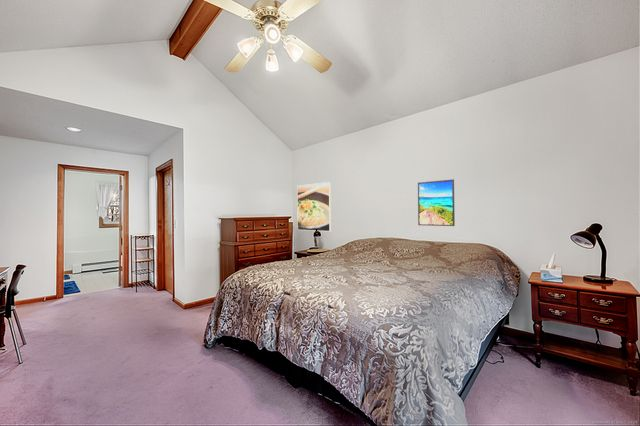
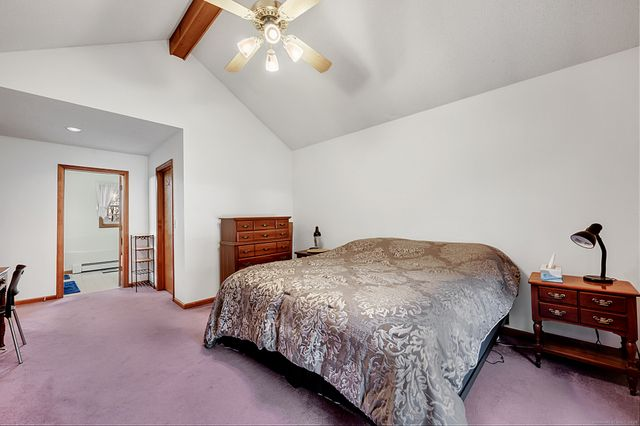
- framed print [417,178,456,227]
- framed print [296,181,332,232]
